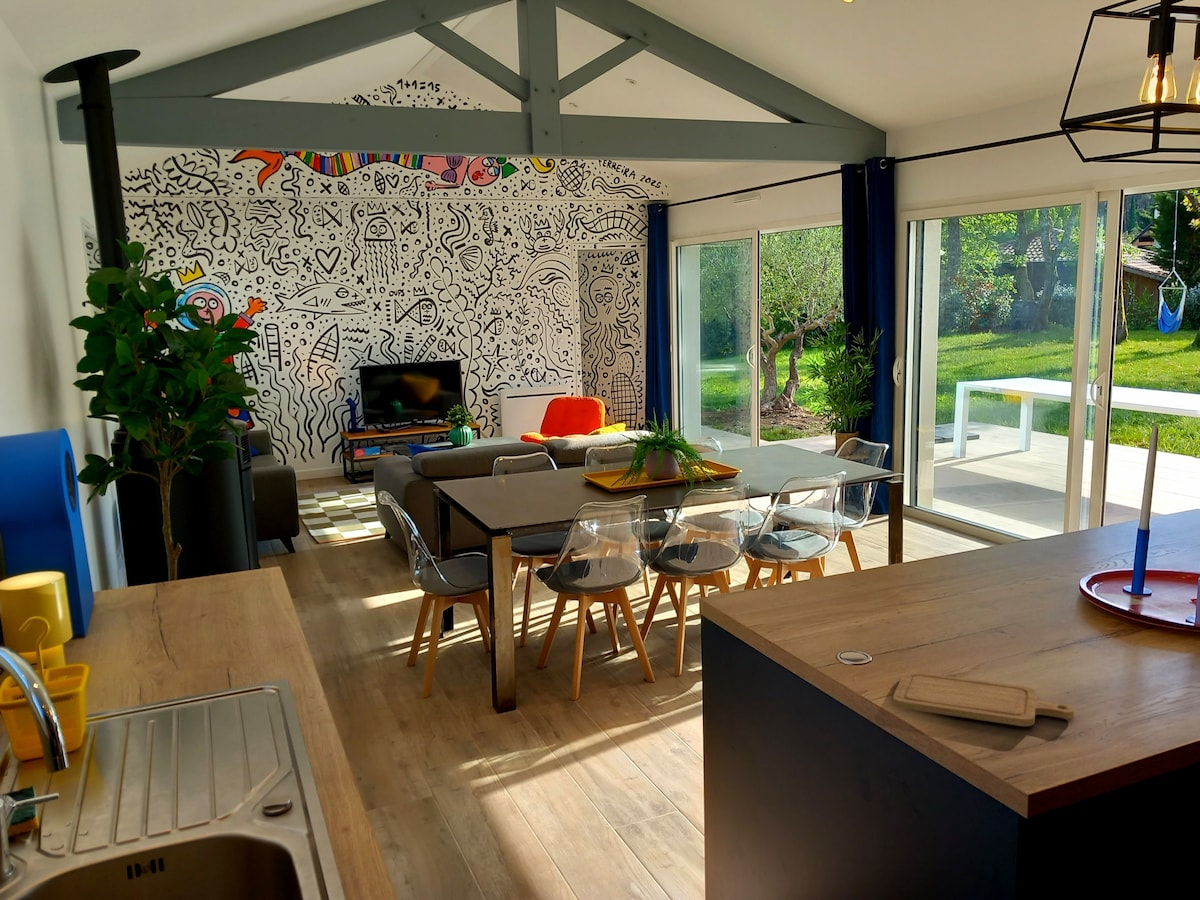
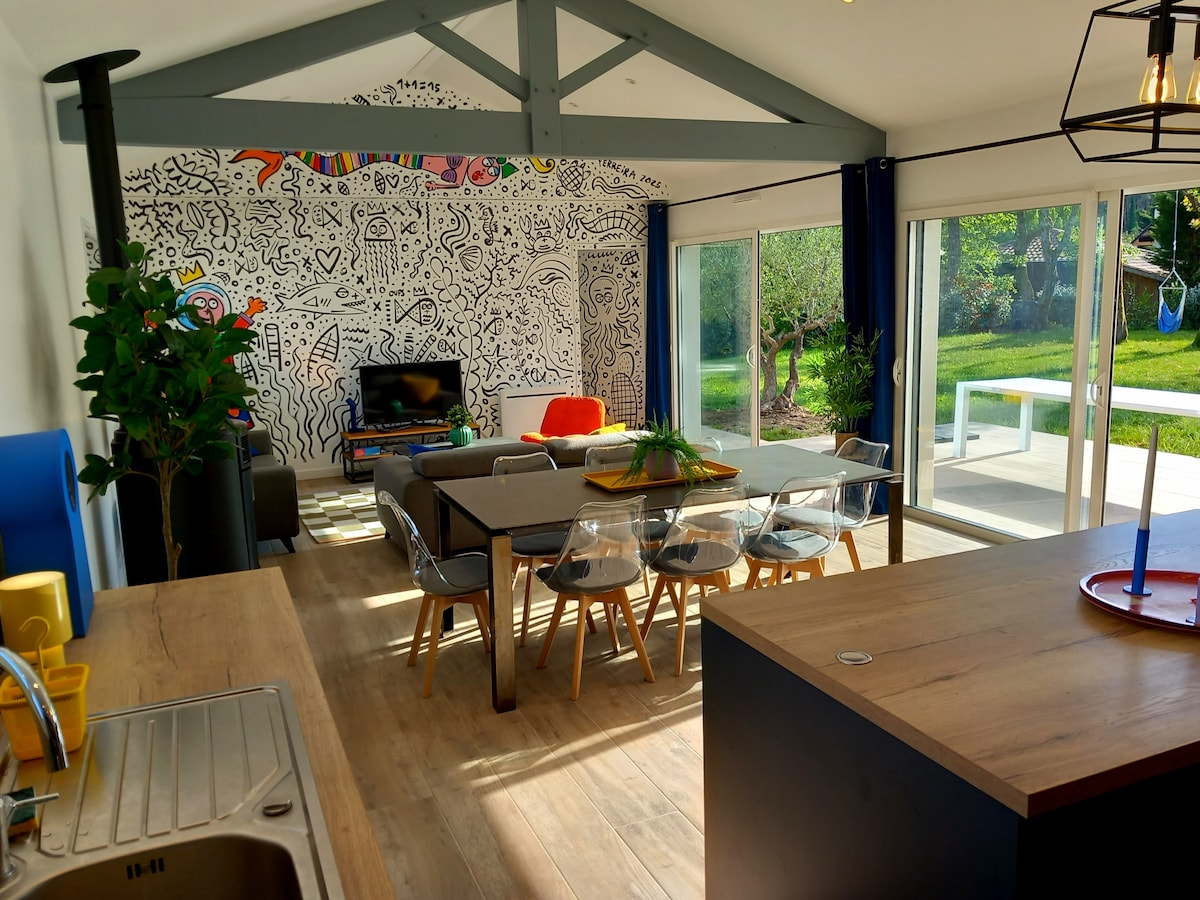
- chopping board [892,671,1075,727]
